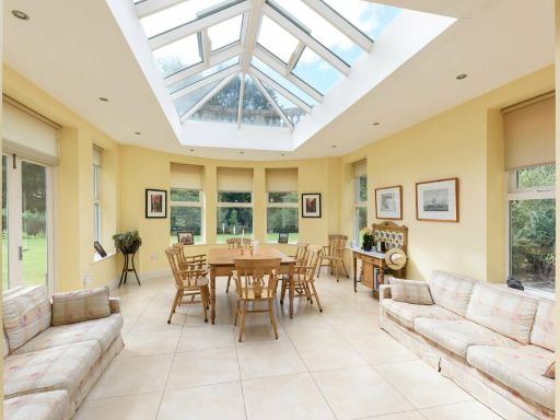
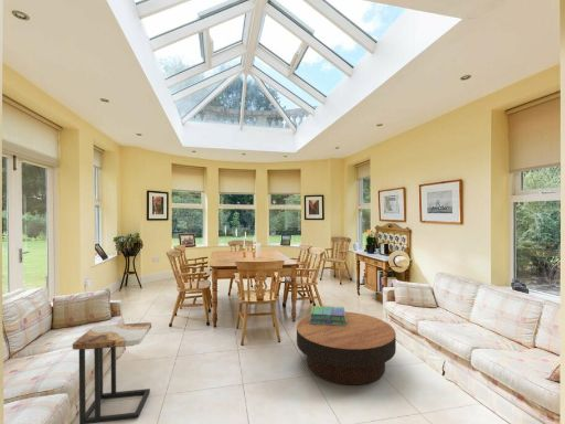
+ coffee table [296,310,397,385]
+ side table [72,321,152,424]
+ stack of books [309,305,347,326]
